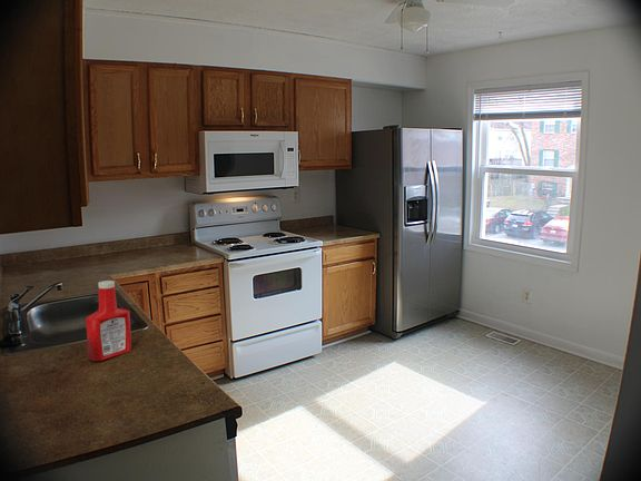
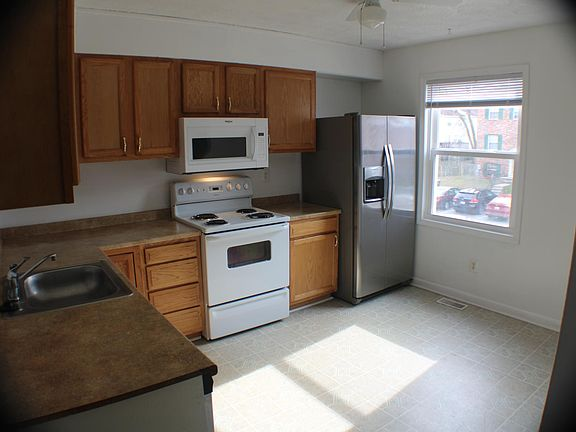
- soap bottle [85,279,132,362]
